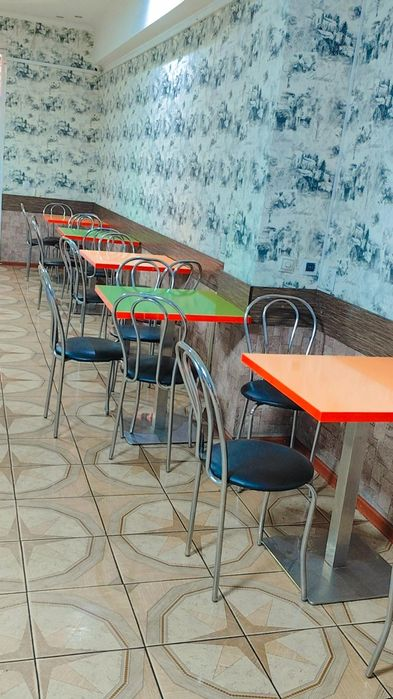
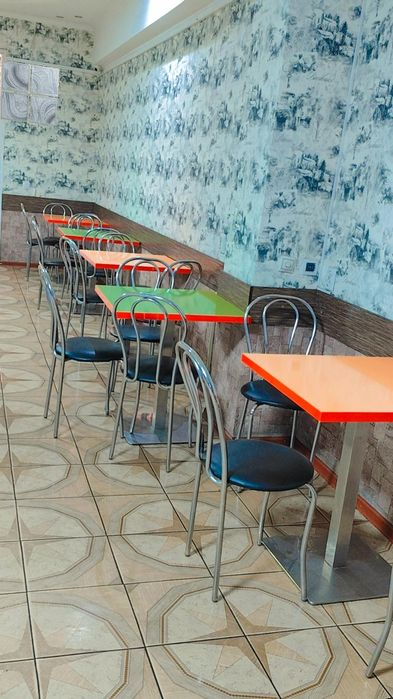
+ wall art [0,60,60,127]
